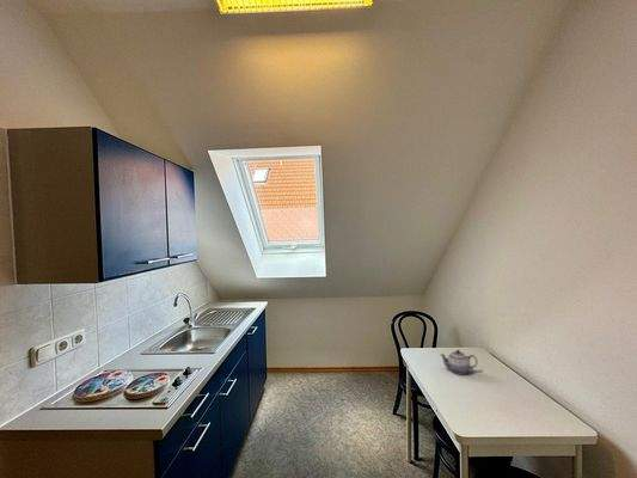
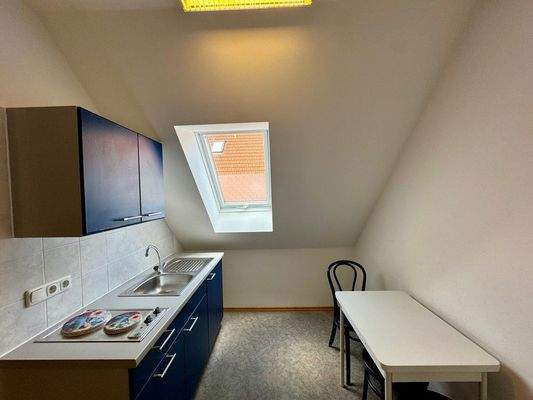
- teapot [439,349,478,375]
